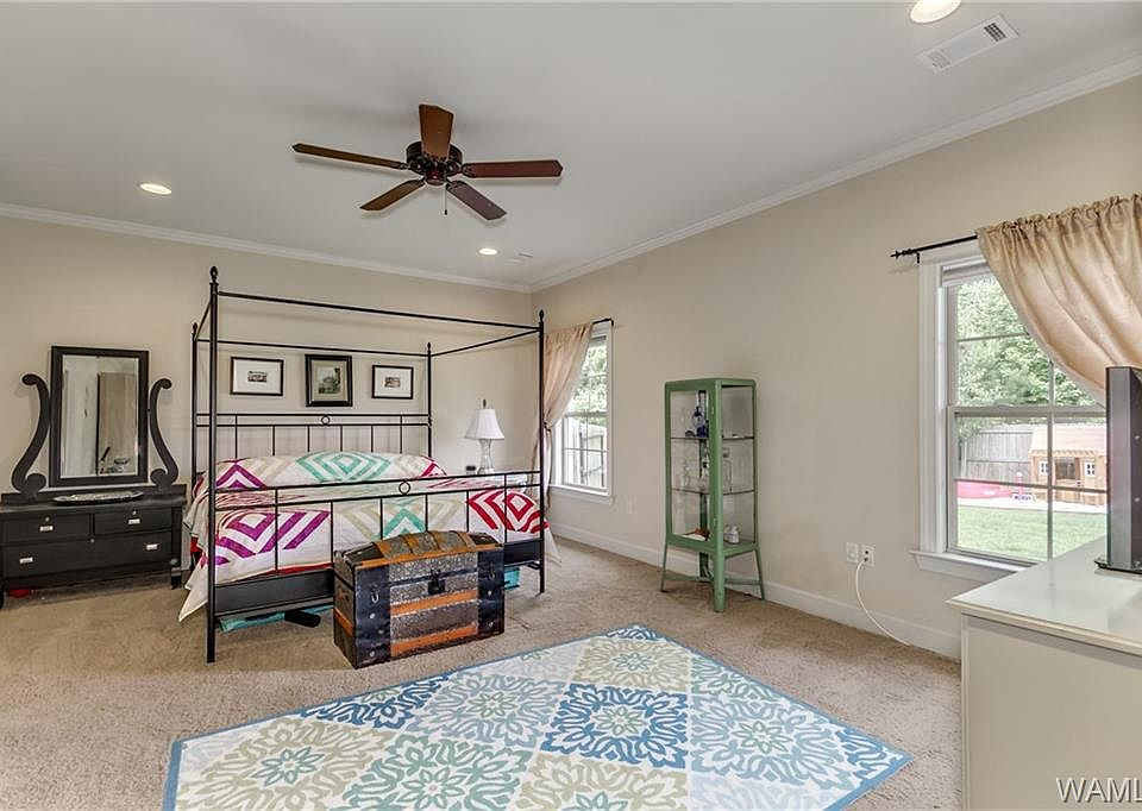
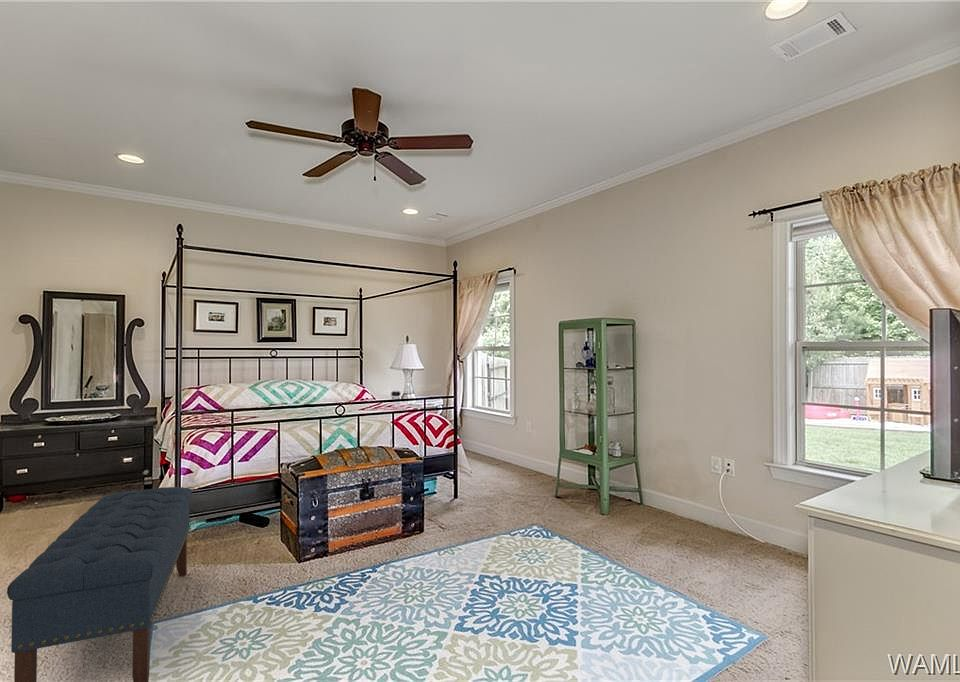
+ bench [6,486,193,682]
